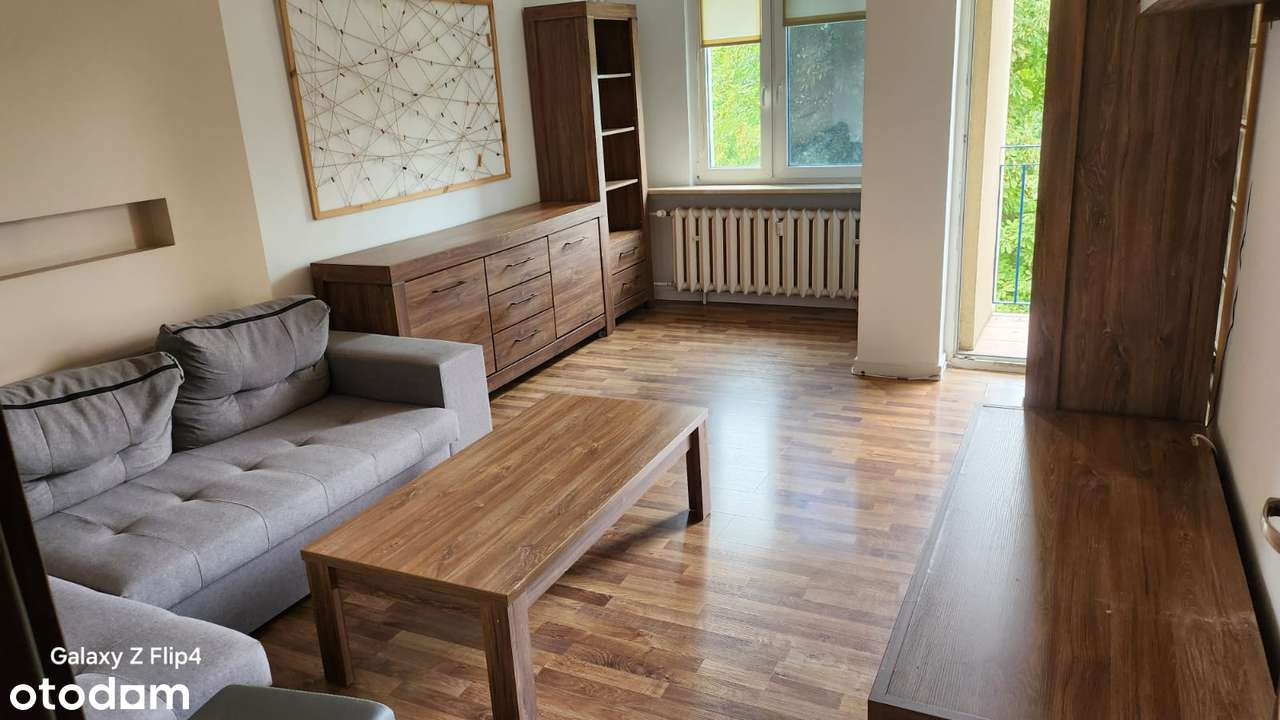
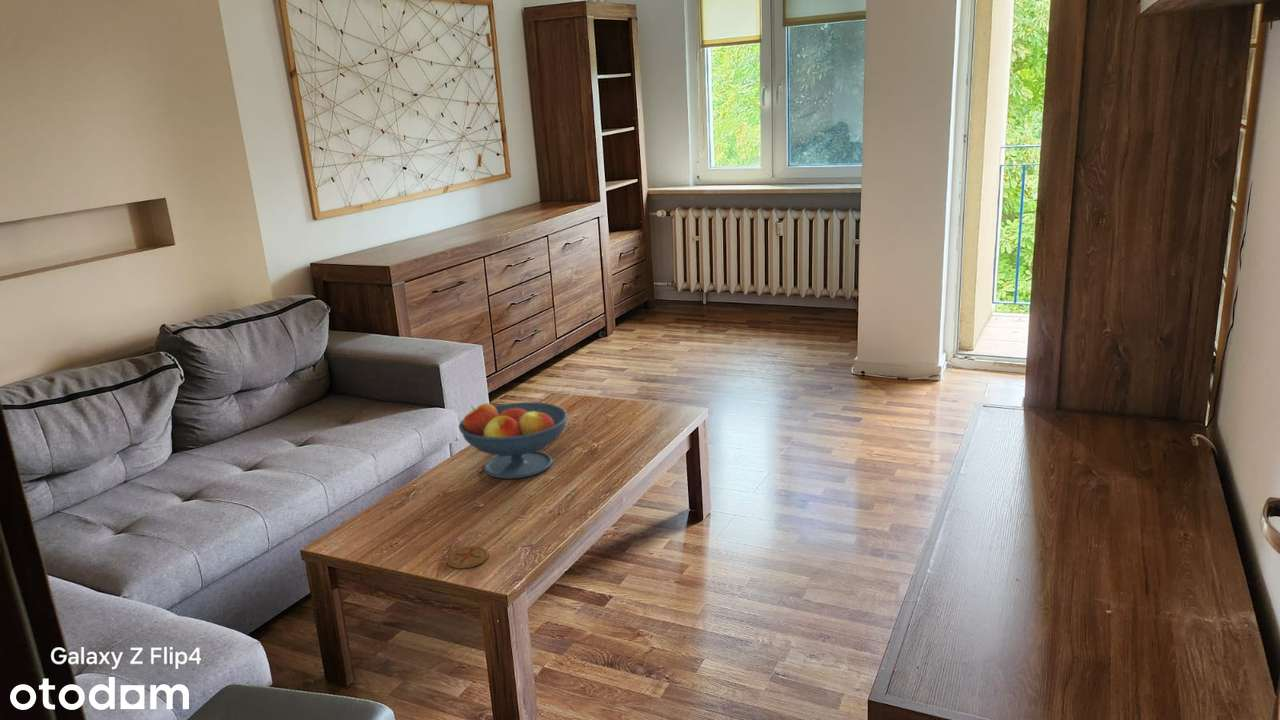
+ coaster [445,546,489,570]
+ fruit bowl [458,401,569,480]
